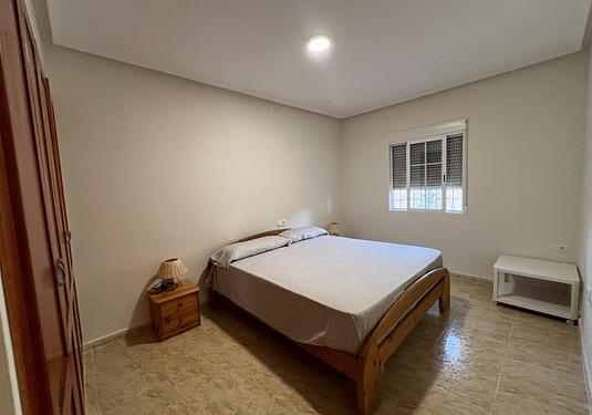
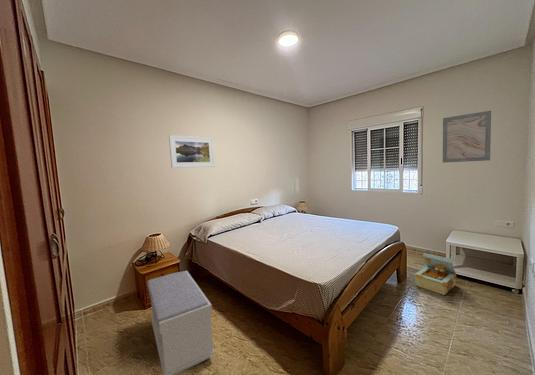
+ wall art [442,110,492,164]
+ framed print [168,134,216,169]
+ bench [146,270,216,375]
+ cardboard box [414,252,457,296]
